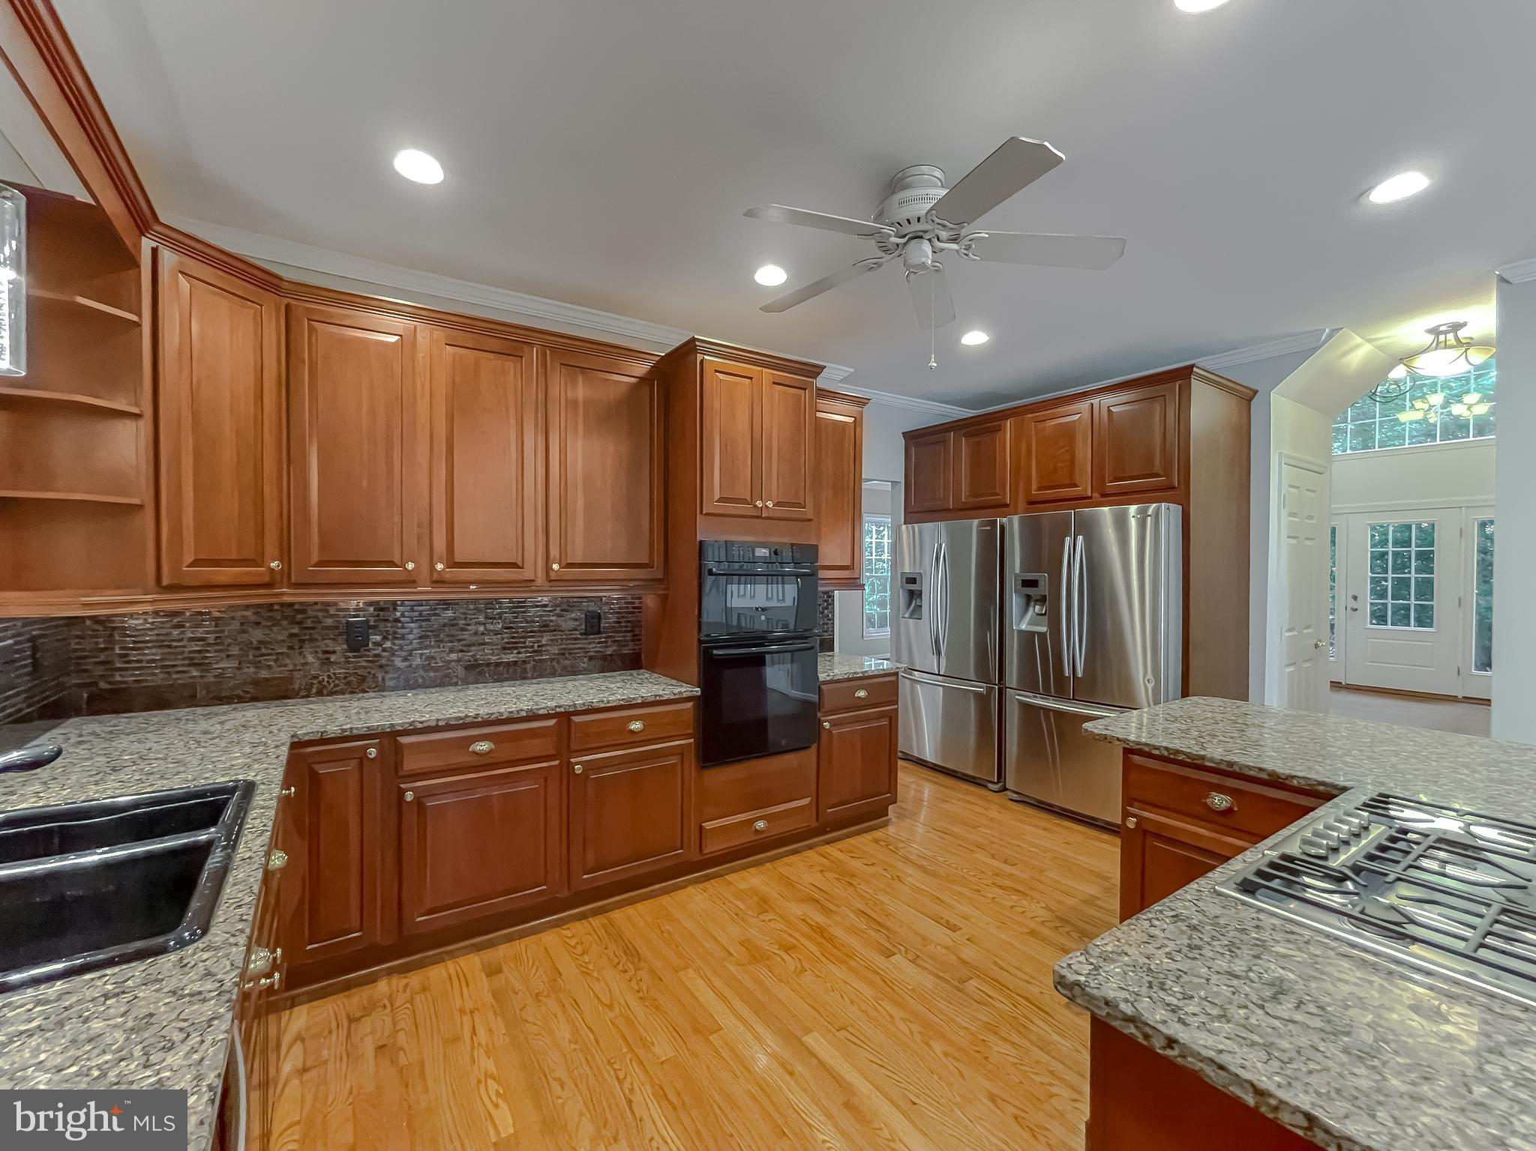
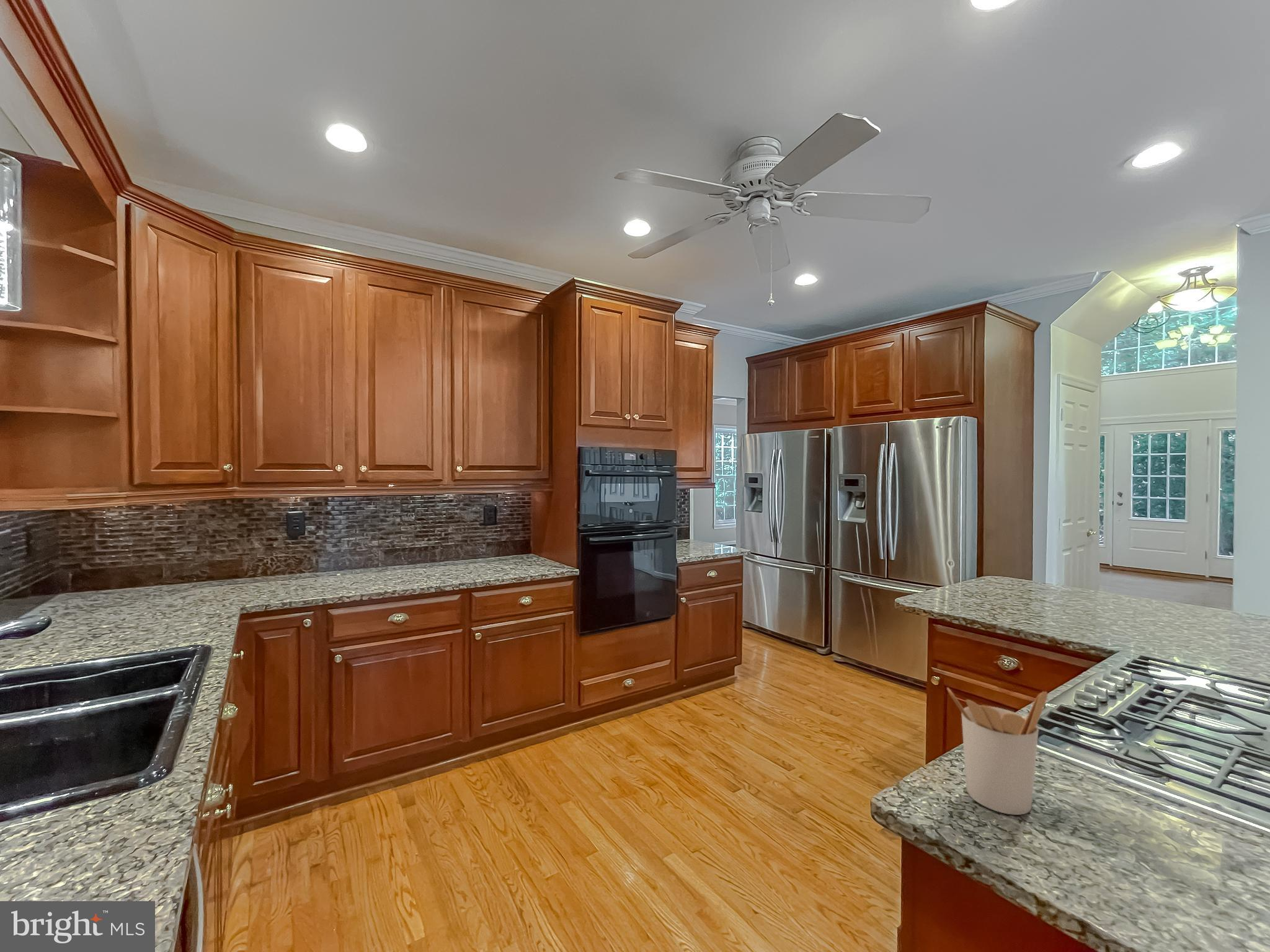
+ utensil holder [946,687,1048,816]
